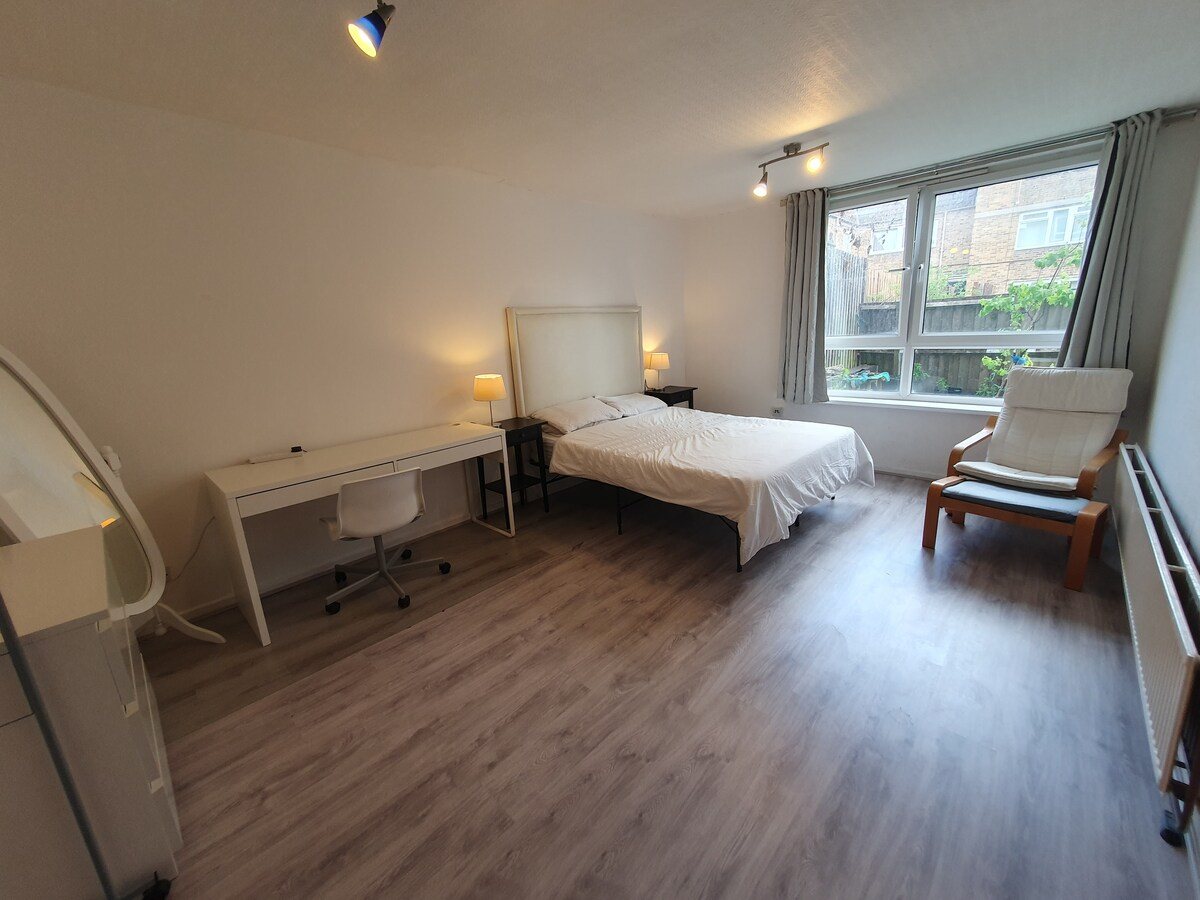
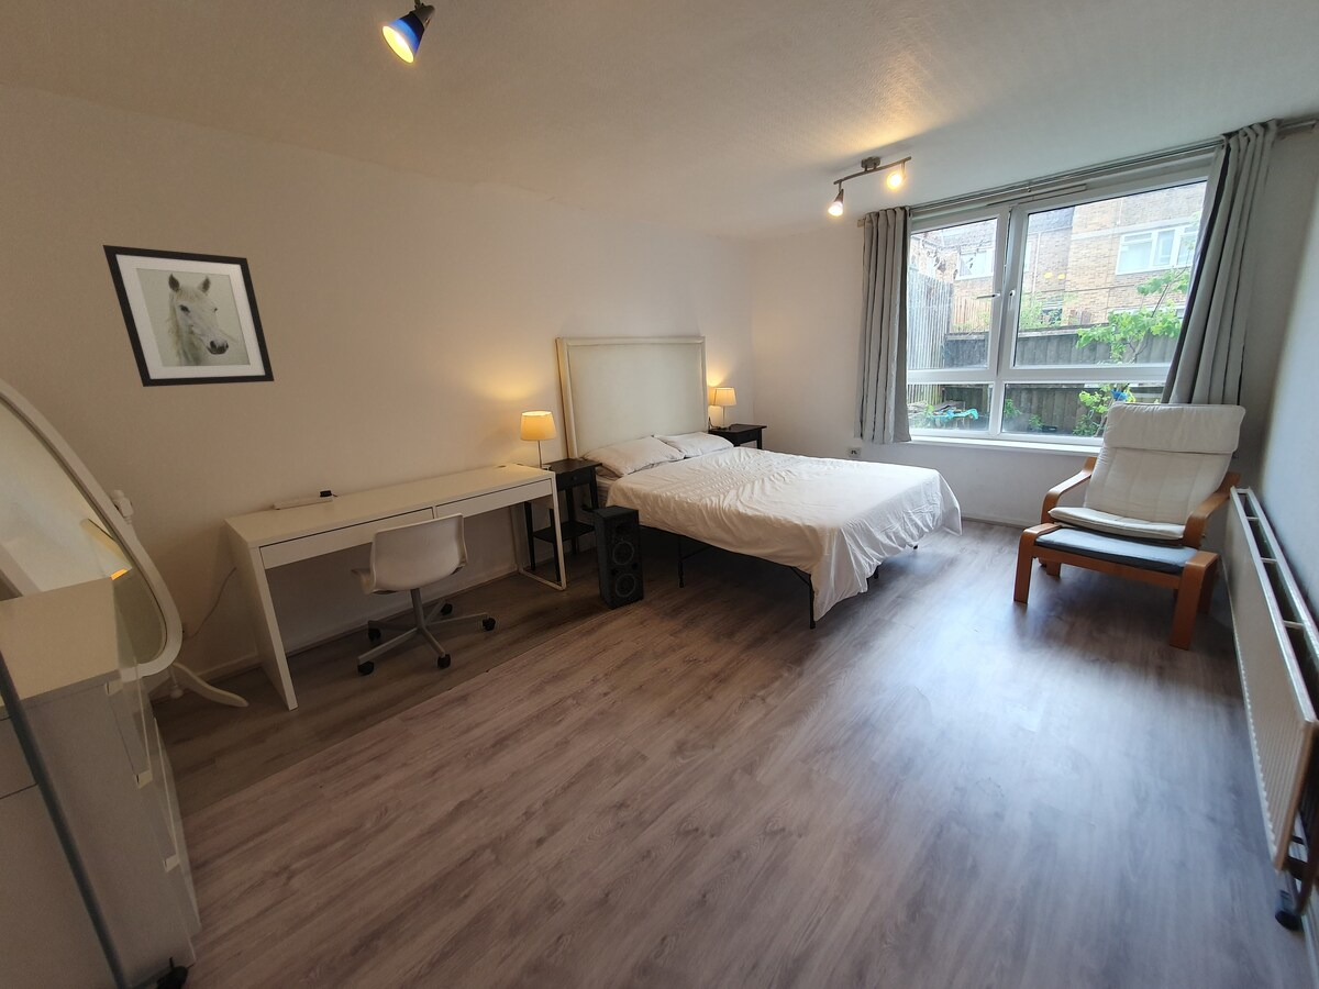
+ speaker [591,503,645,610]
+ wall art [102,244,275,388]
